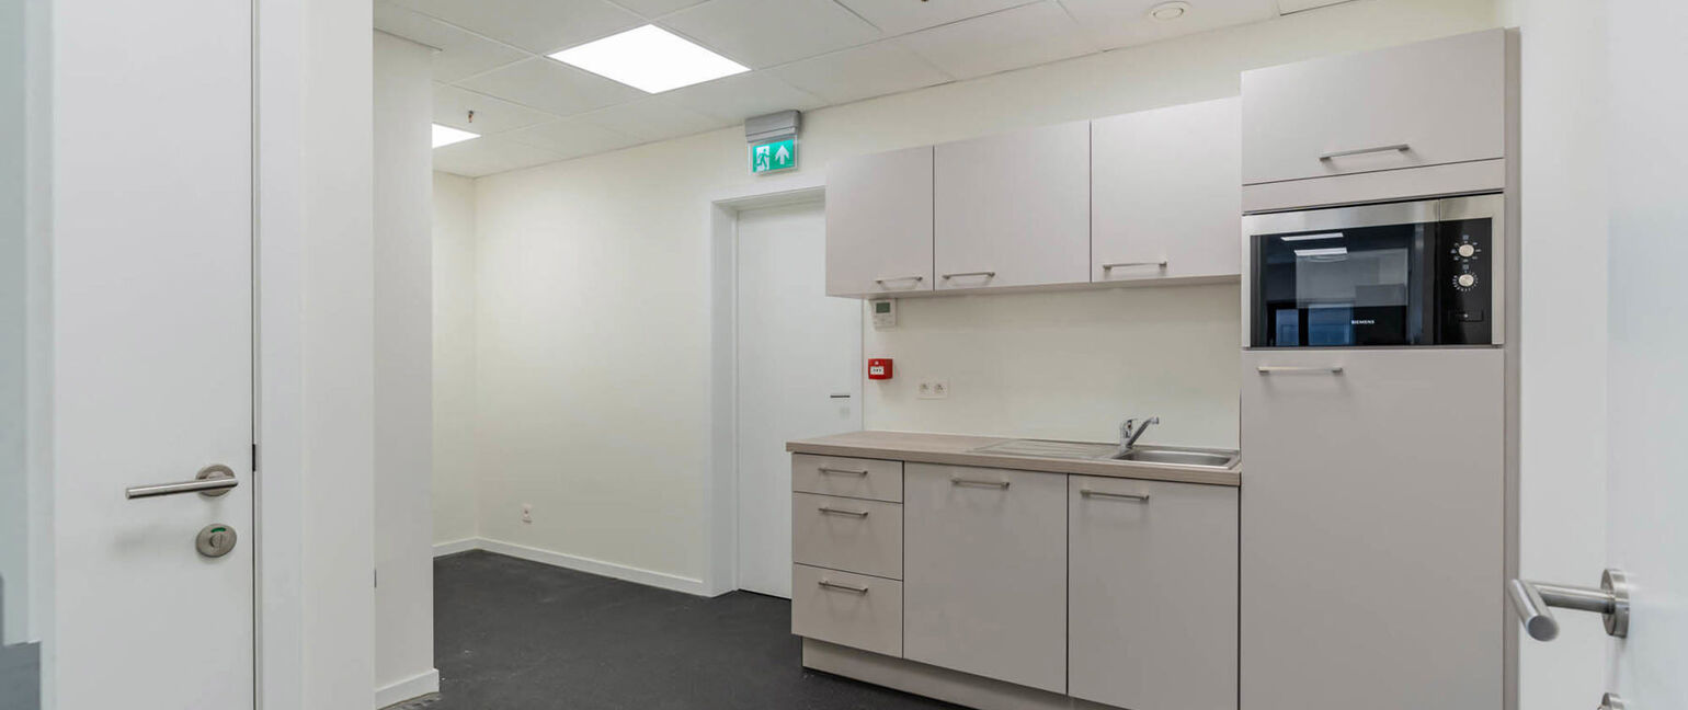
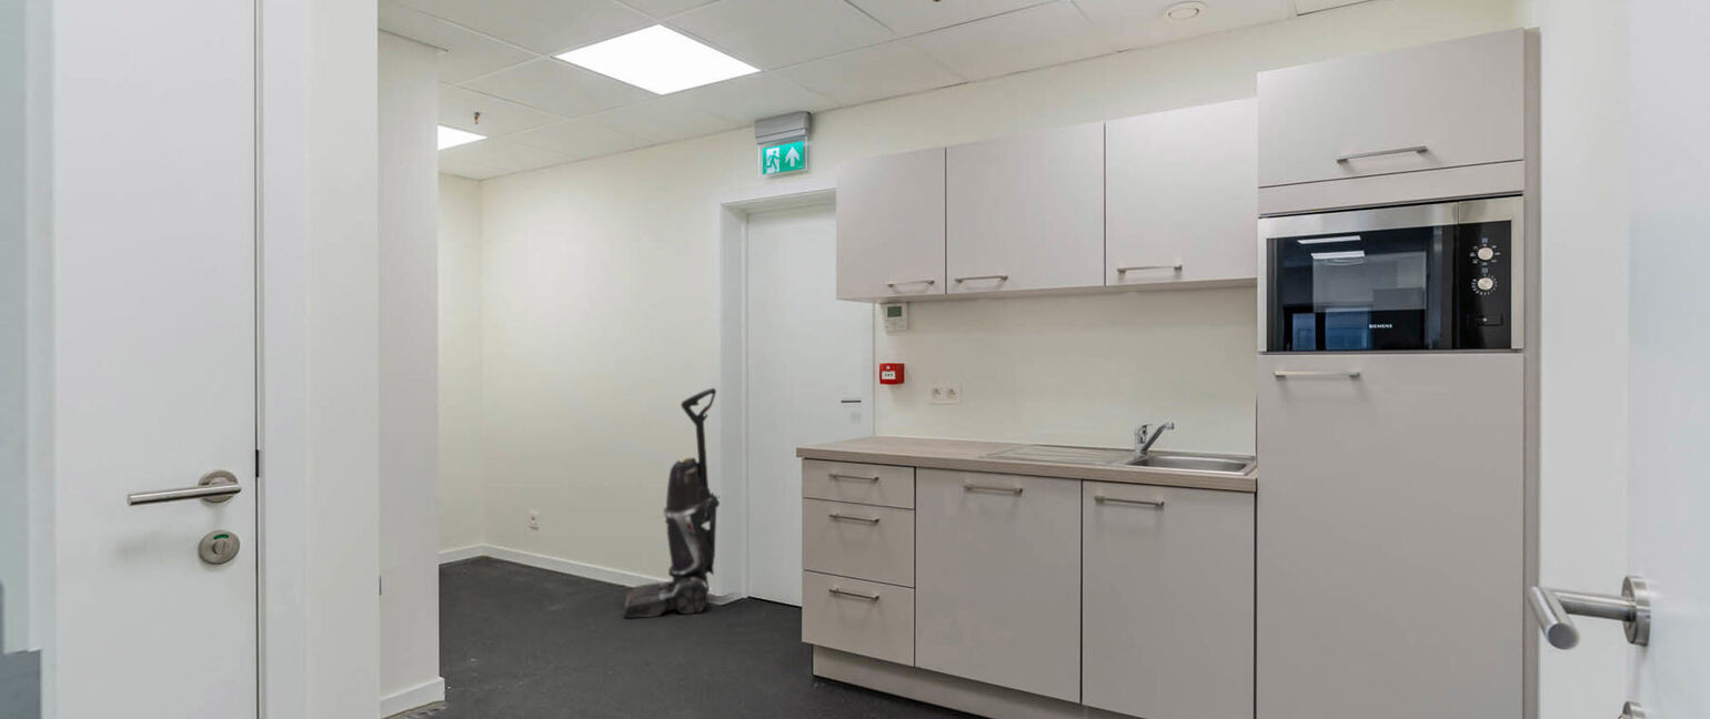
+ vacuum cleaner [622,387,721,619]
